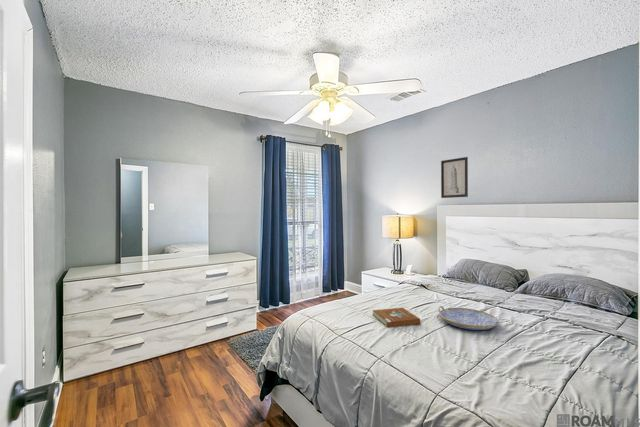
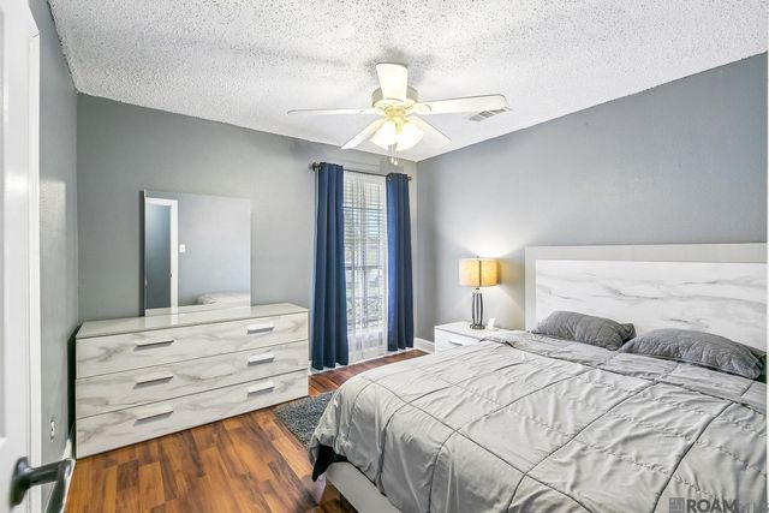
- wall art [440,156,469,199]
- book [372,307,421,328]
- serving tray [437,305,501,331]
